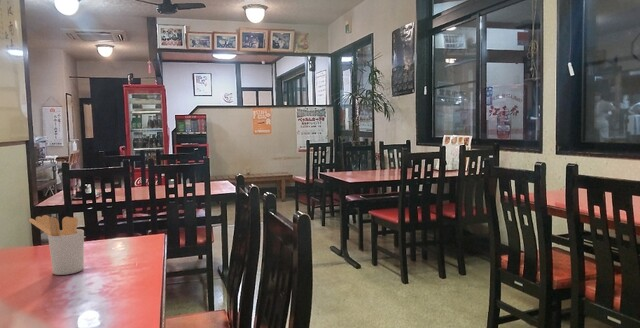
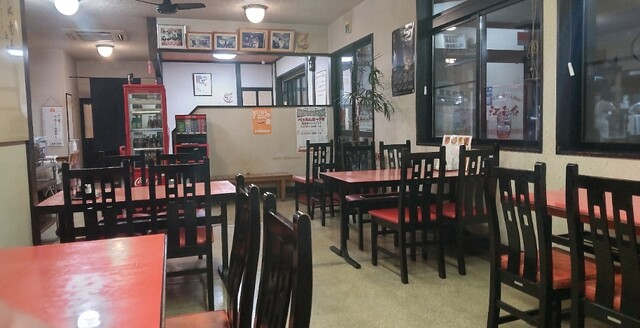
- utensil holder [28,214,85,276]
